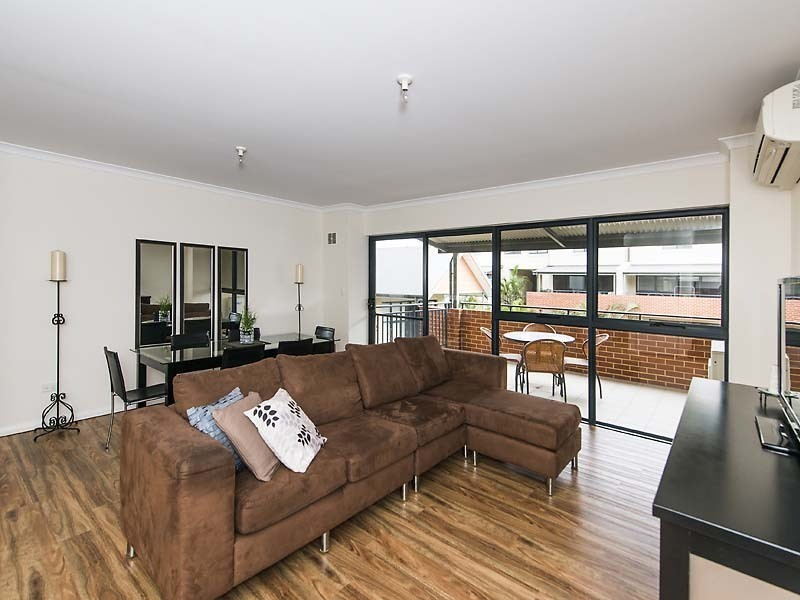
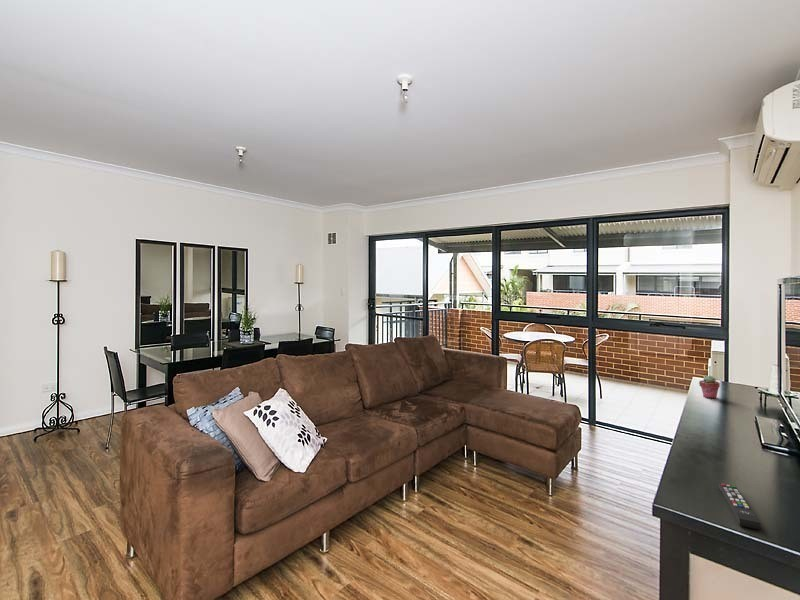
+ potted succulent [698,375,721,399]
+ remote control [718,482,762,531]
